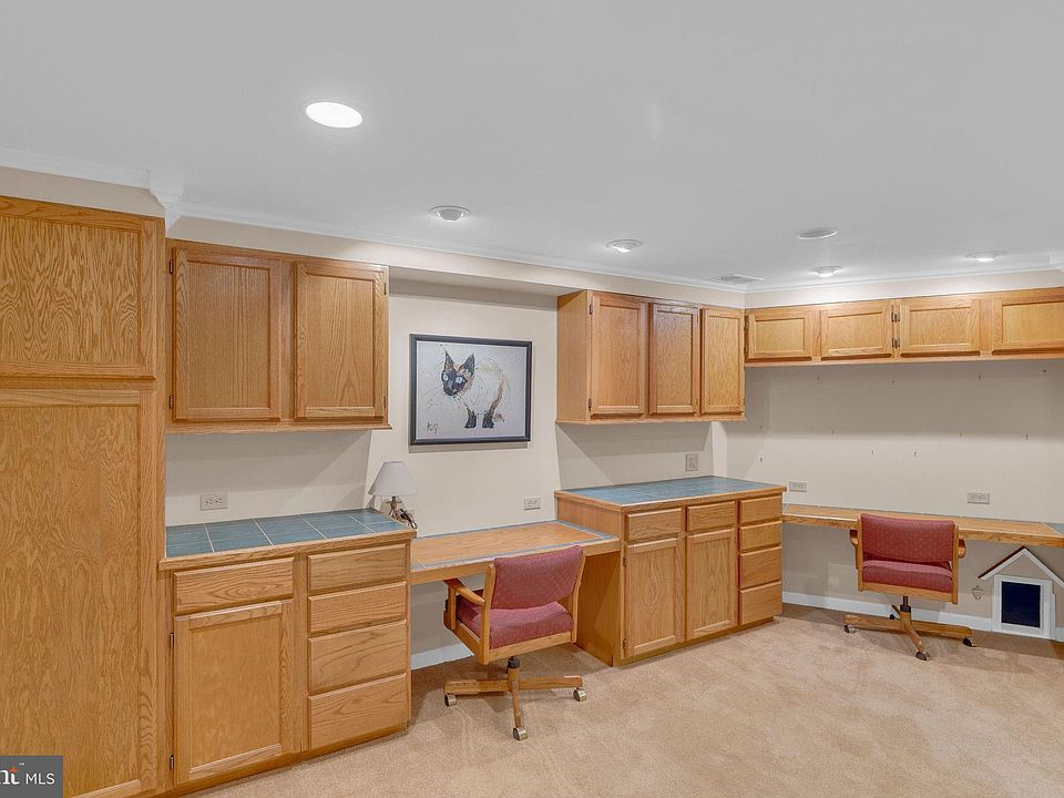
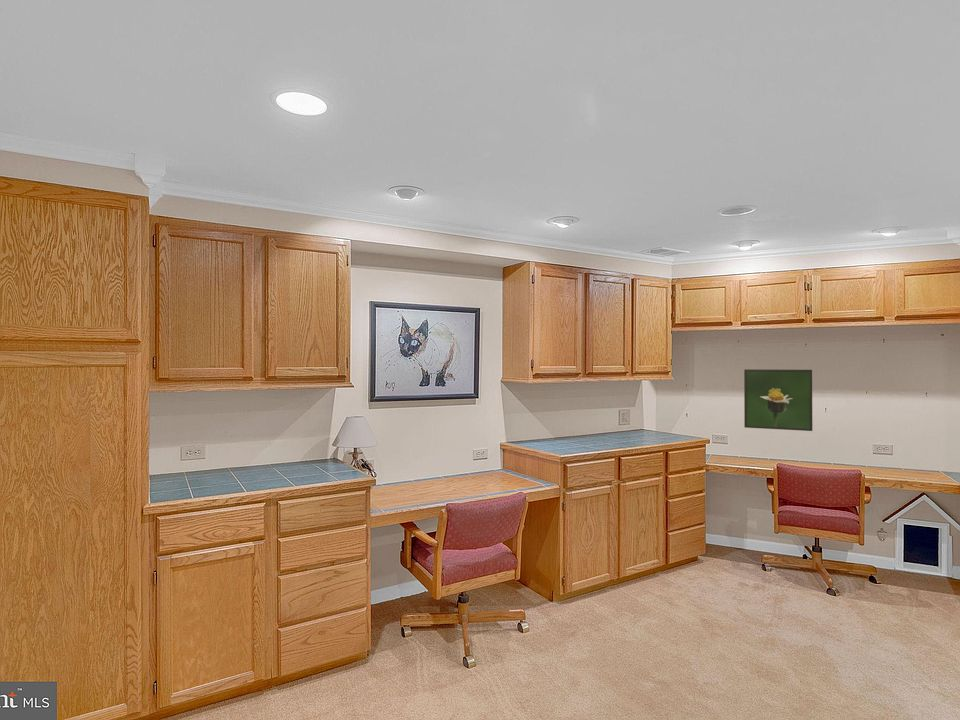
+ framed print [743,368,813,432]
